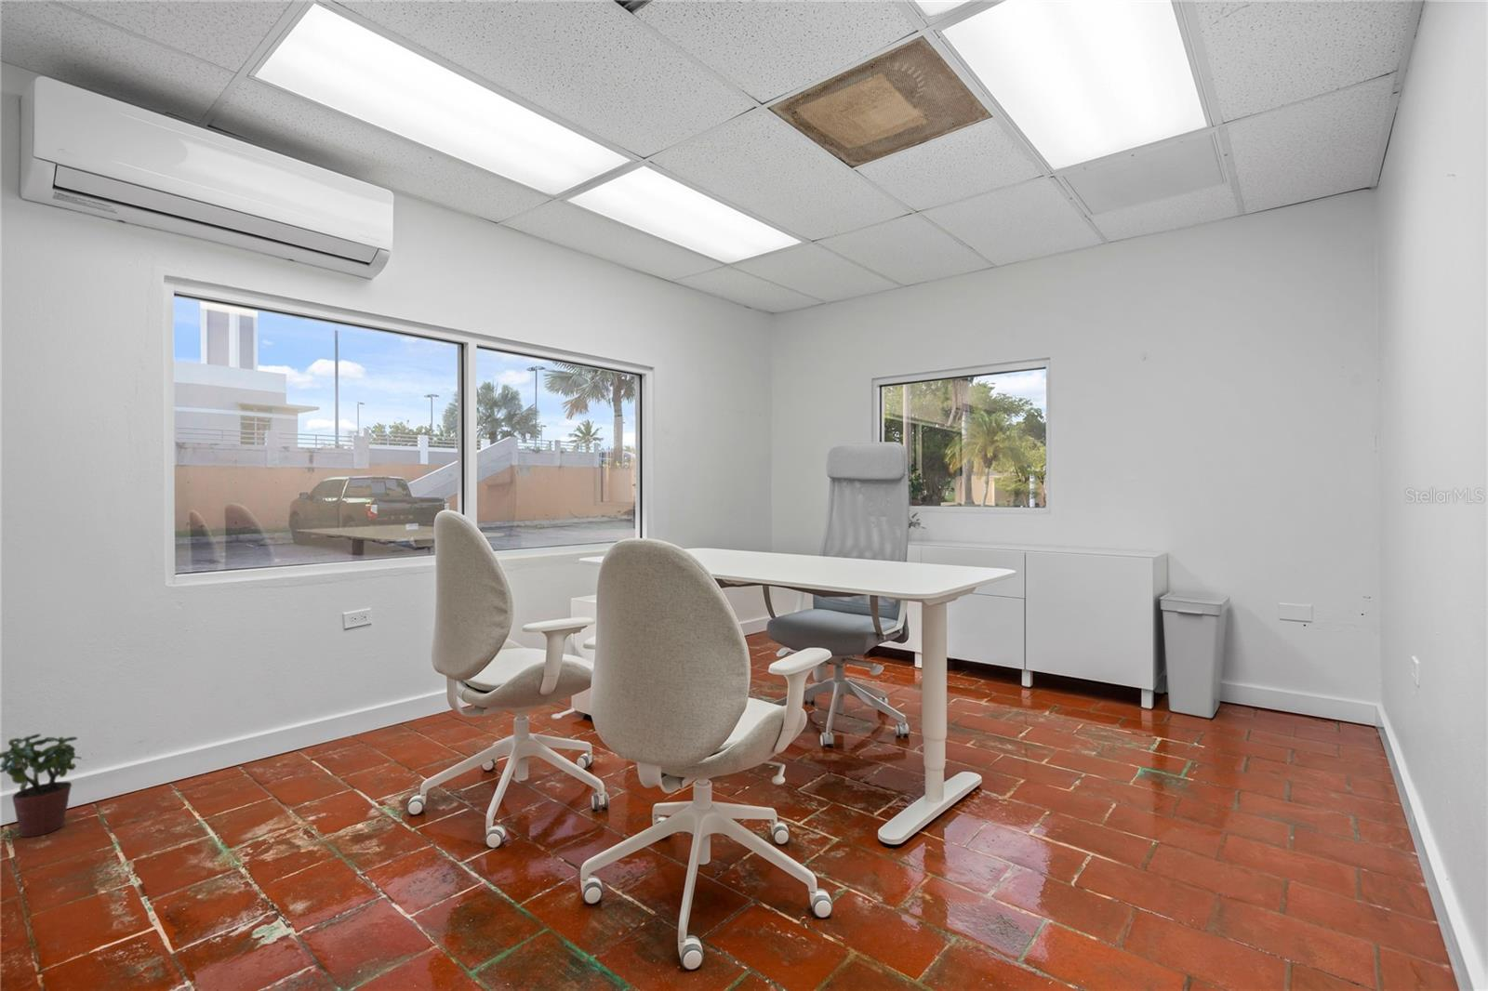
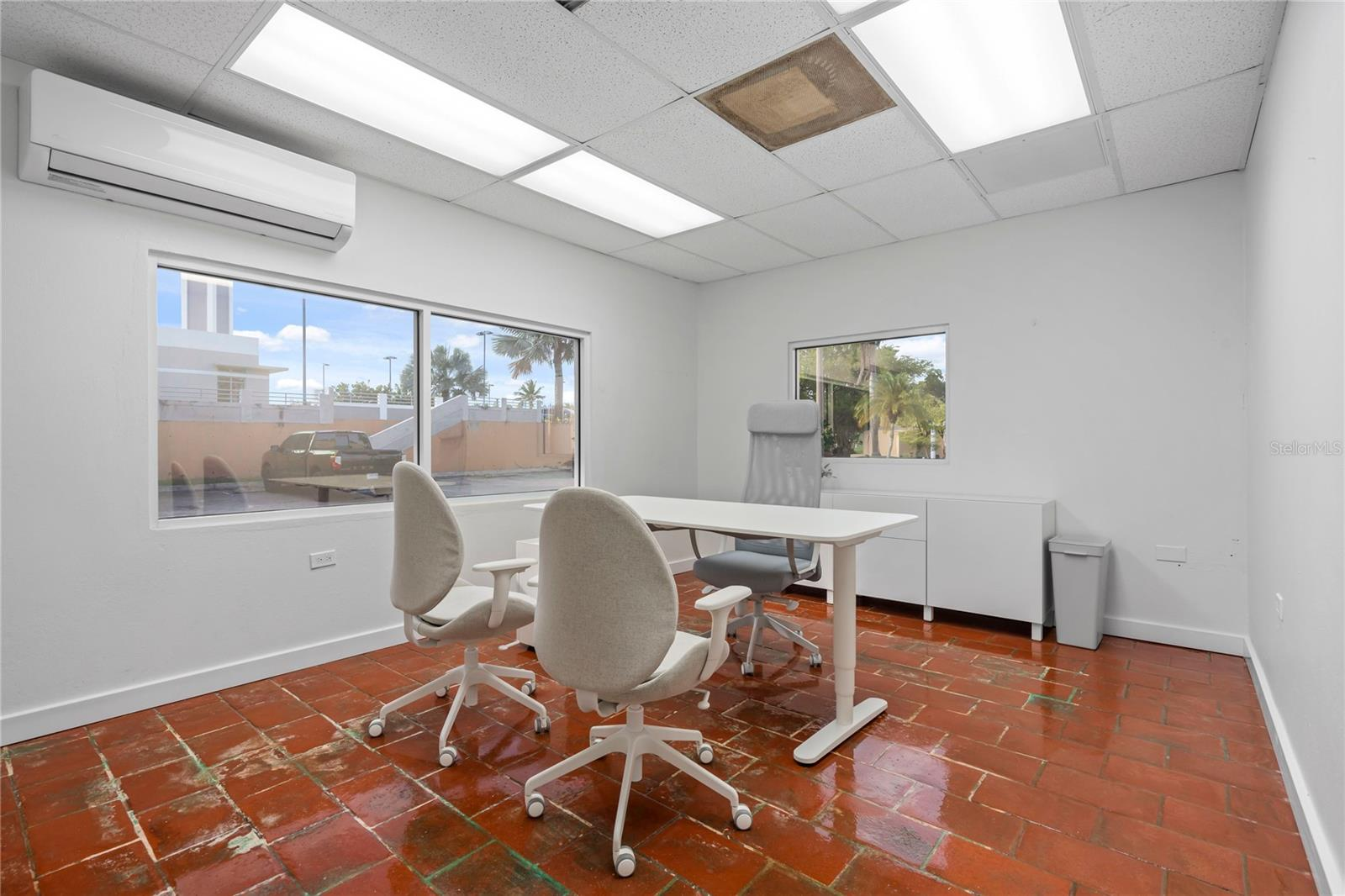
- potted plant [0,732,83,837]
